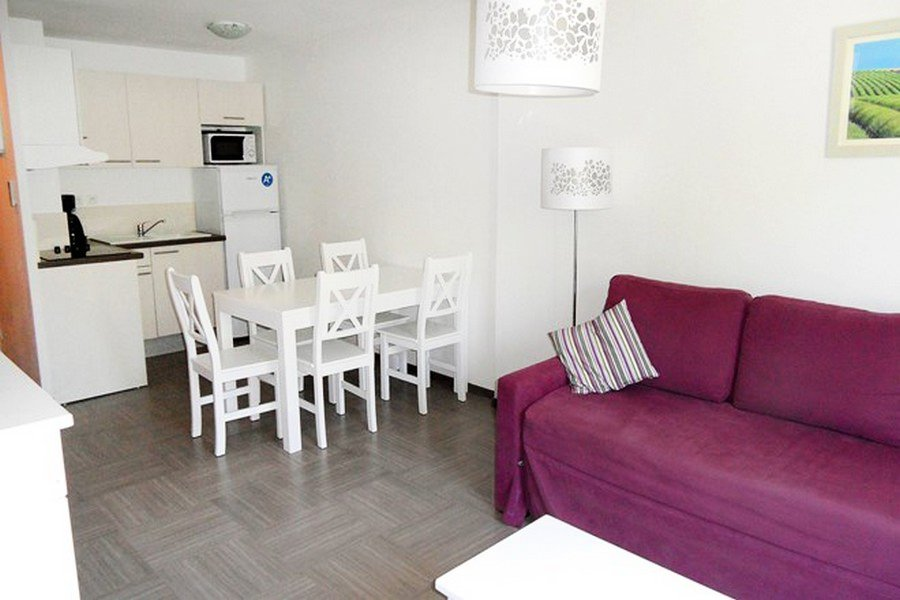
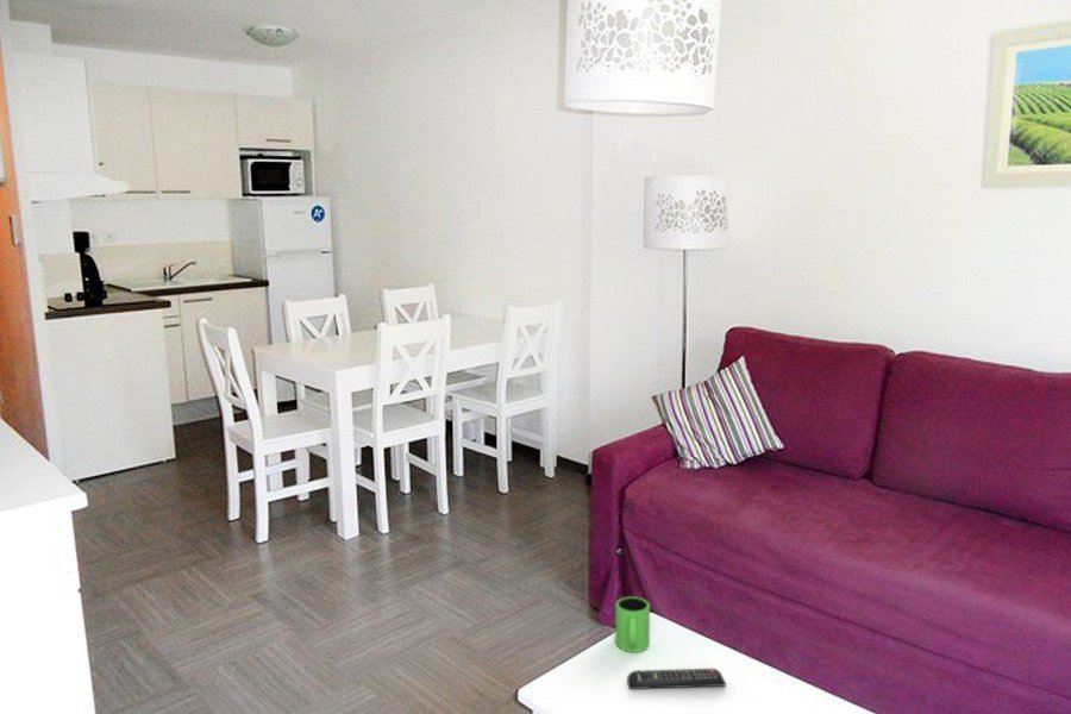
+ remote control [626,668,727,690]
+ mug [614,596,651,653]
